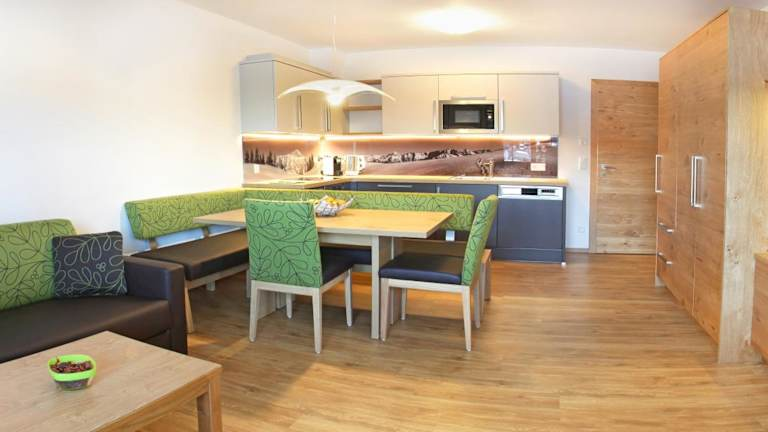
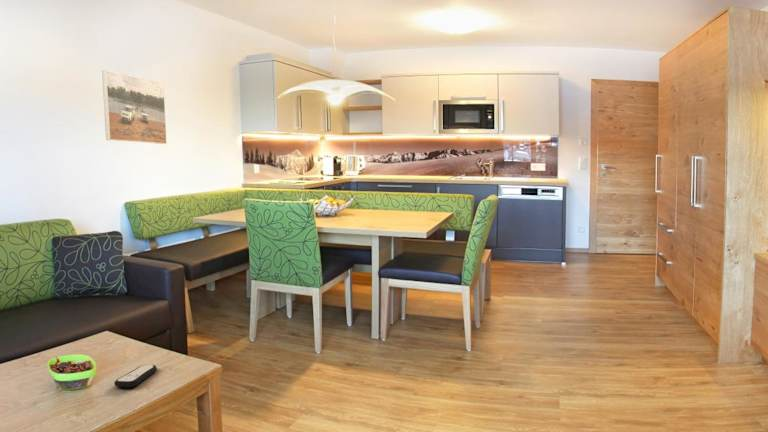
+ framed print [101,70,168,145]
+ remote control [113,364,158,388]
